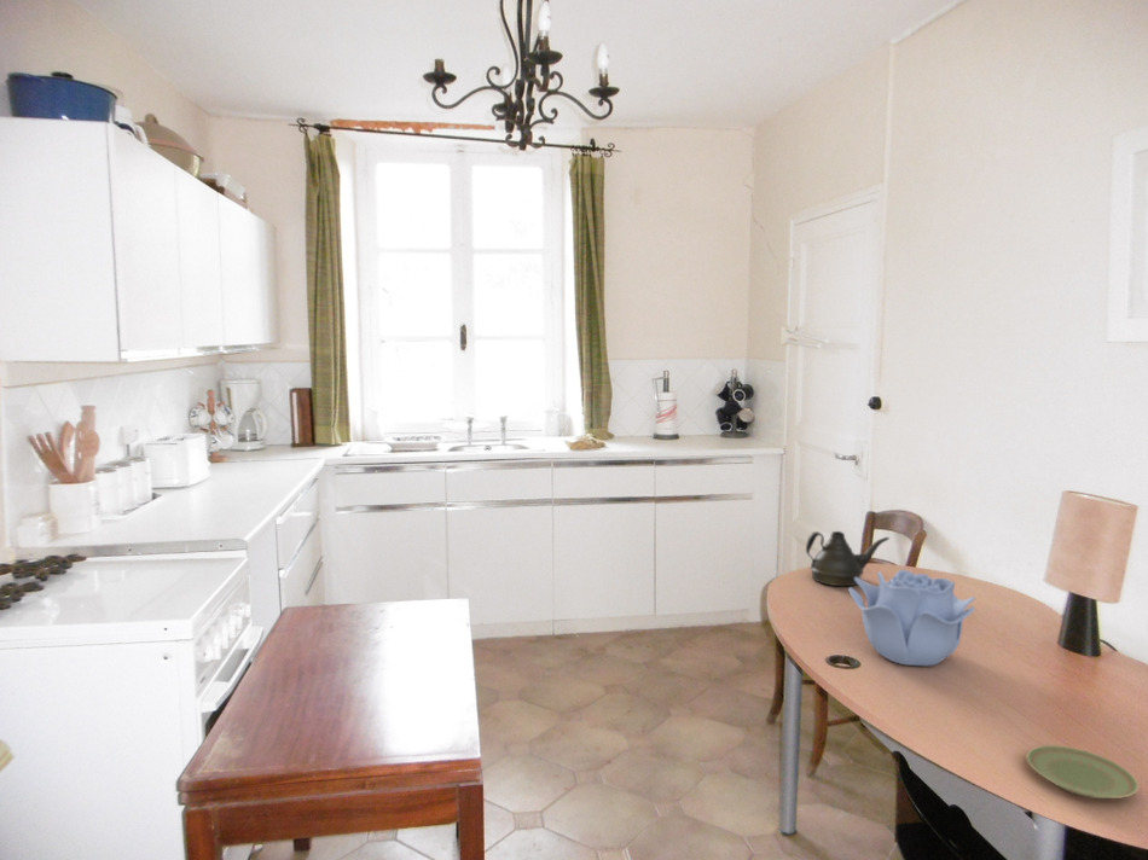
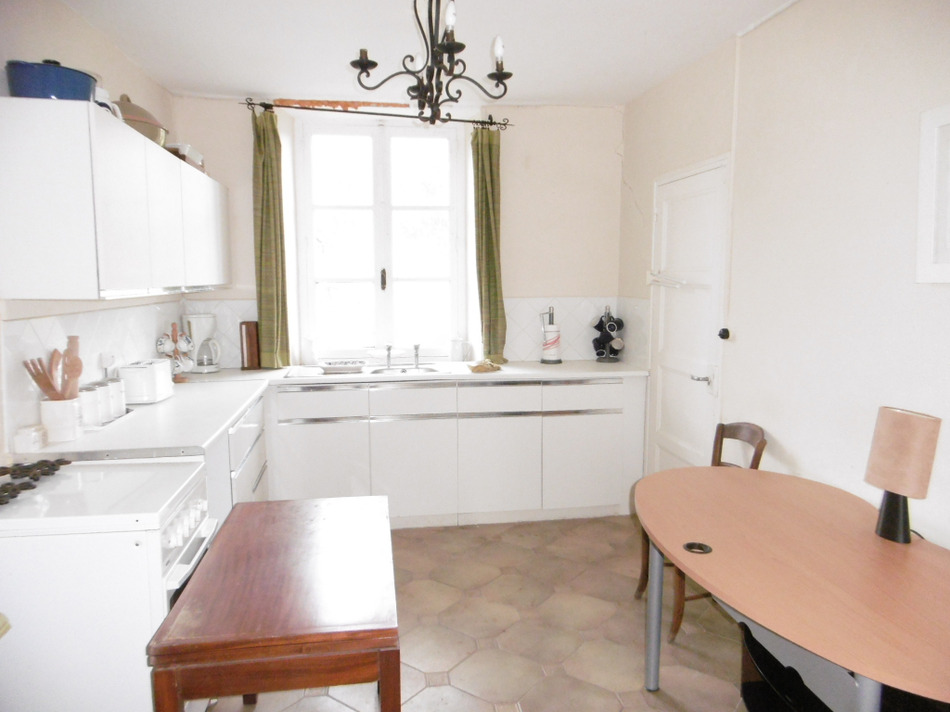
- plate [1025,744,1140,800]
- decorative bowl [847,569,976,667]
- teapot [805,530,891,587]
